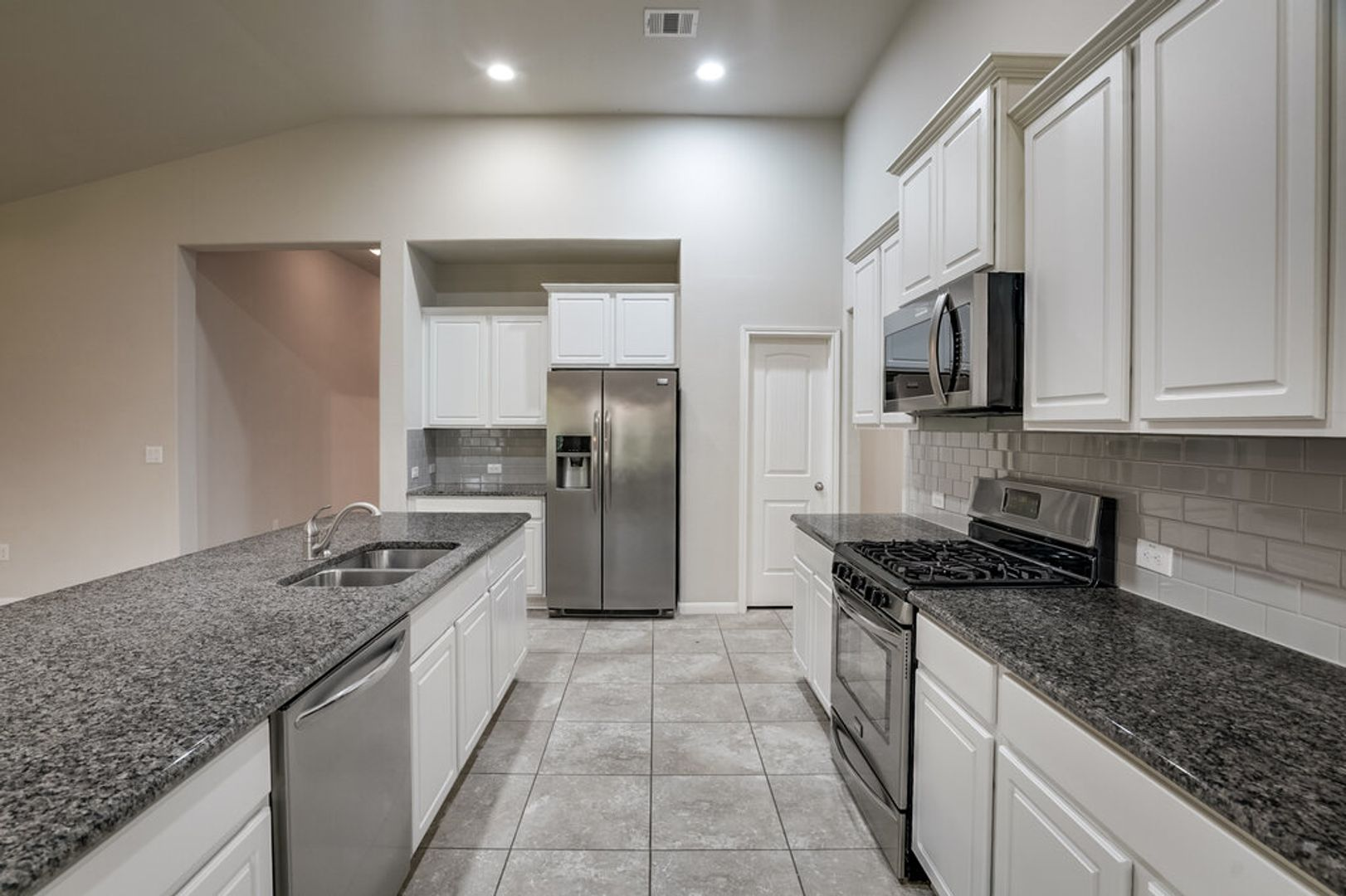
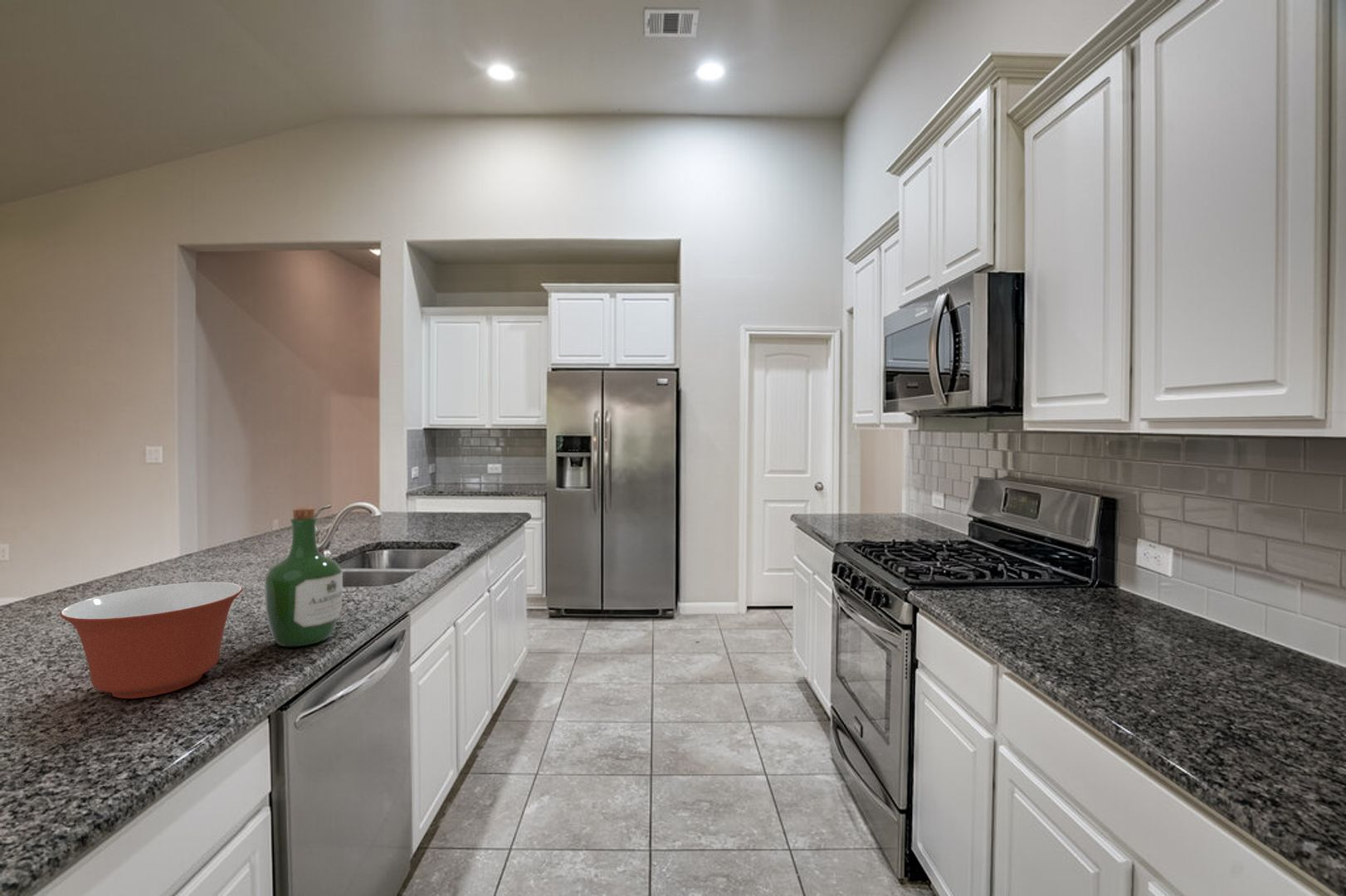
+ mixing bowl [59,582,243,699]
+ wine bottle [264,505,344,647]
